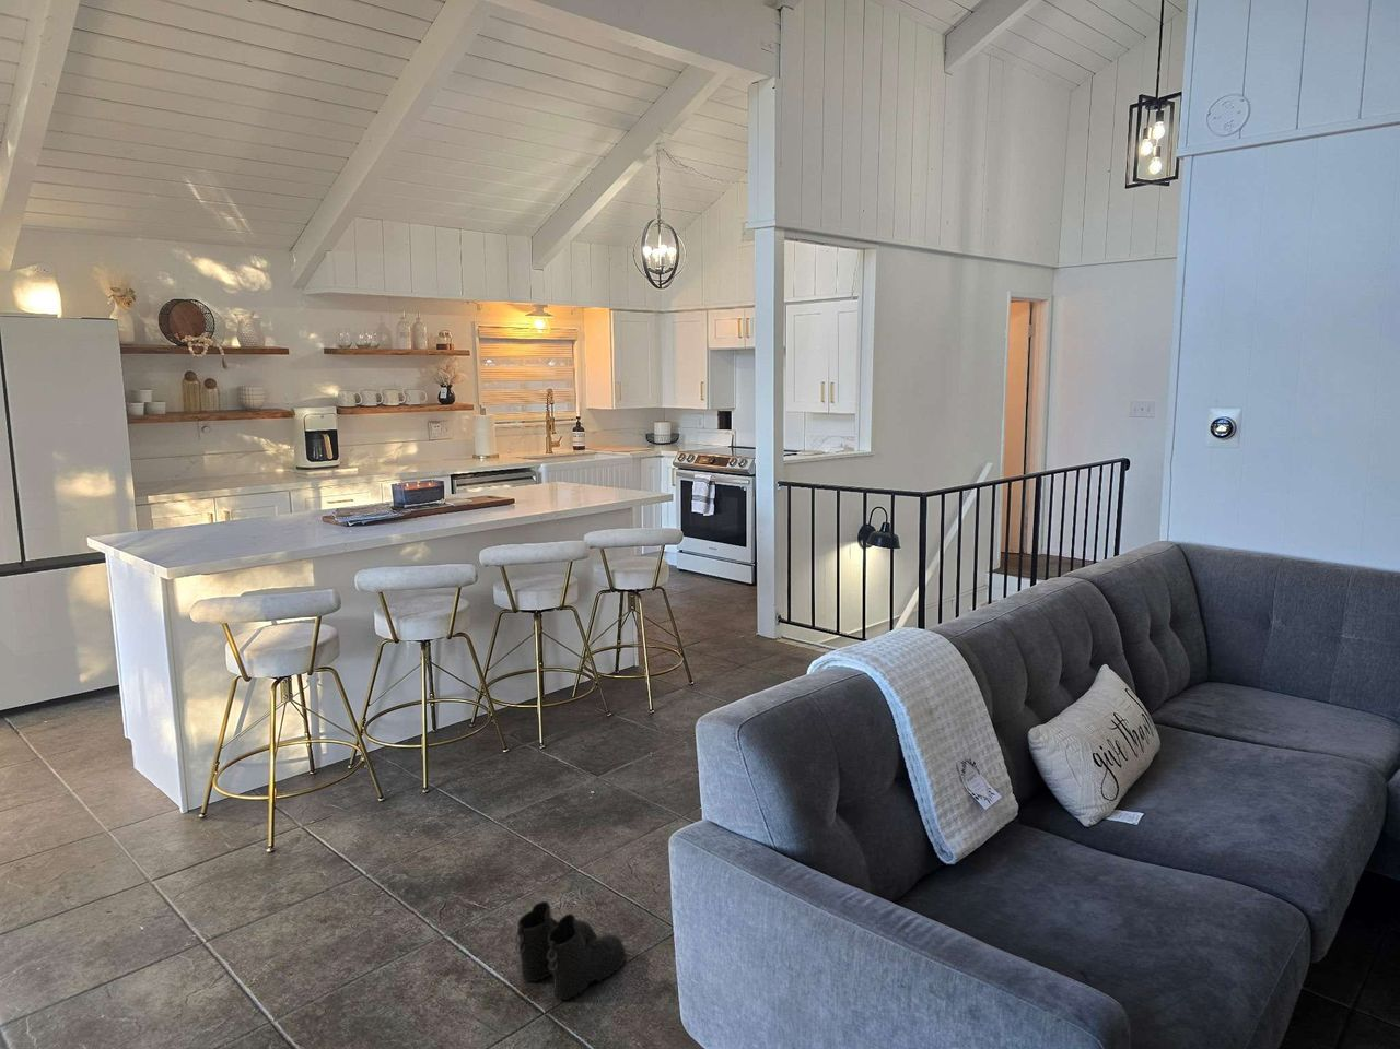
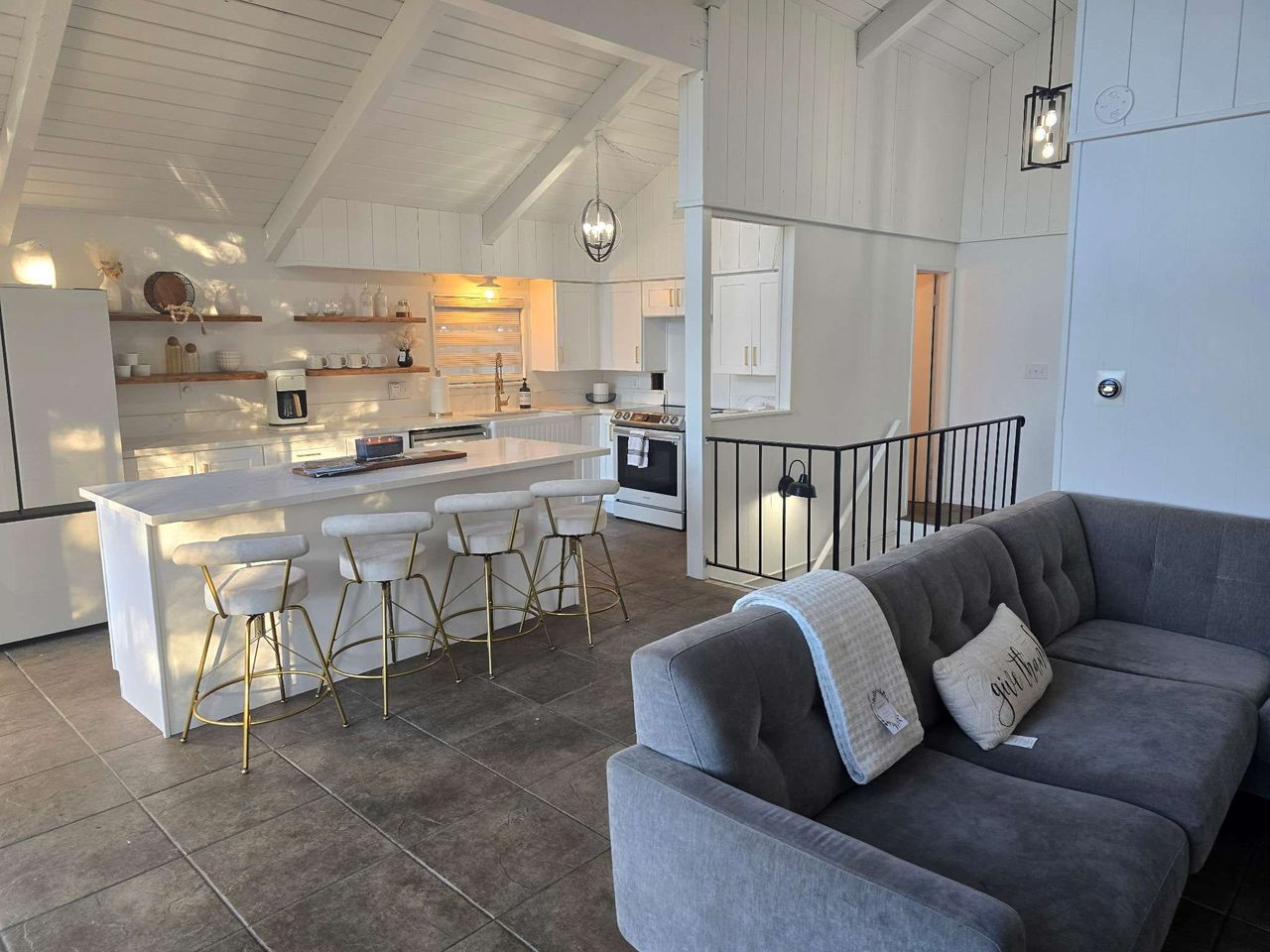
- boots [514,900,627,1001]
